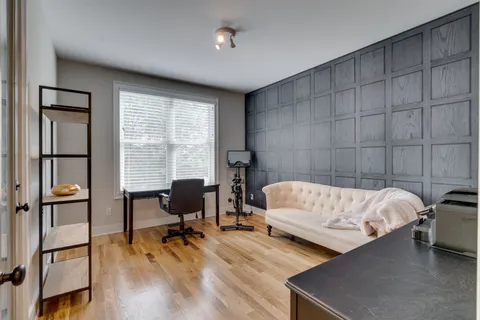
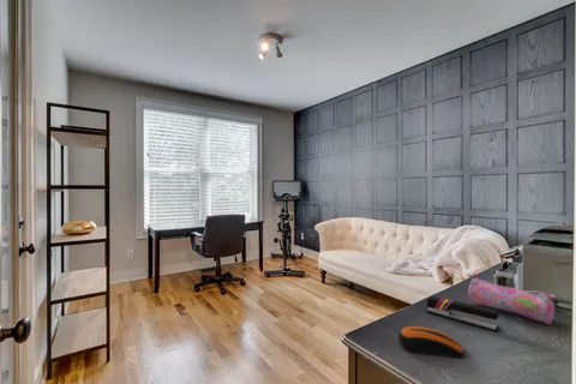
+ stapler [425,295,500,334]
+ pencil case [467,277,559,326]
+ computer mouse [397,325,464,359]
